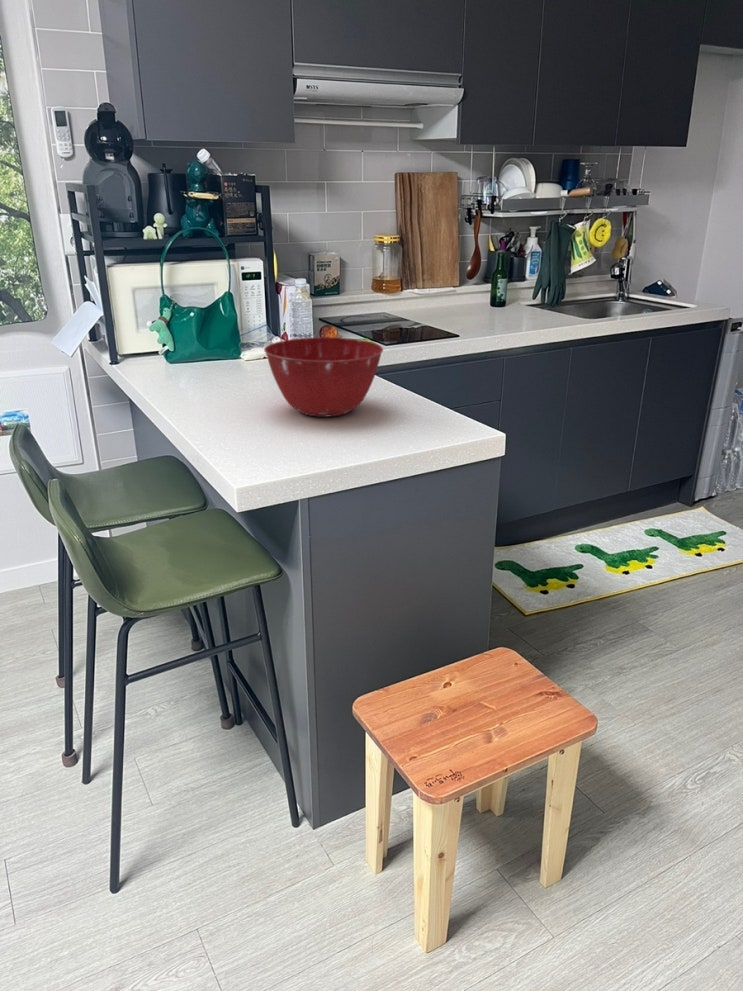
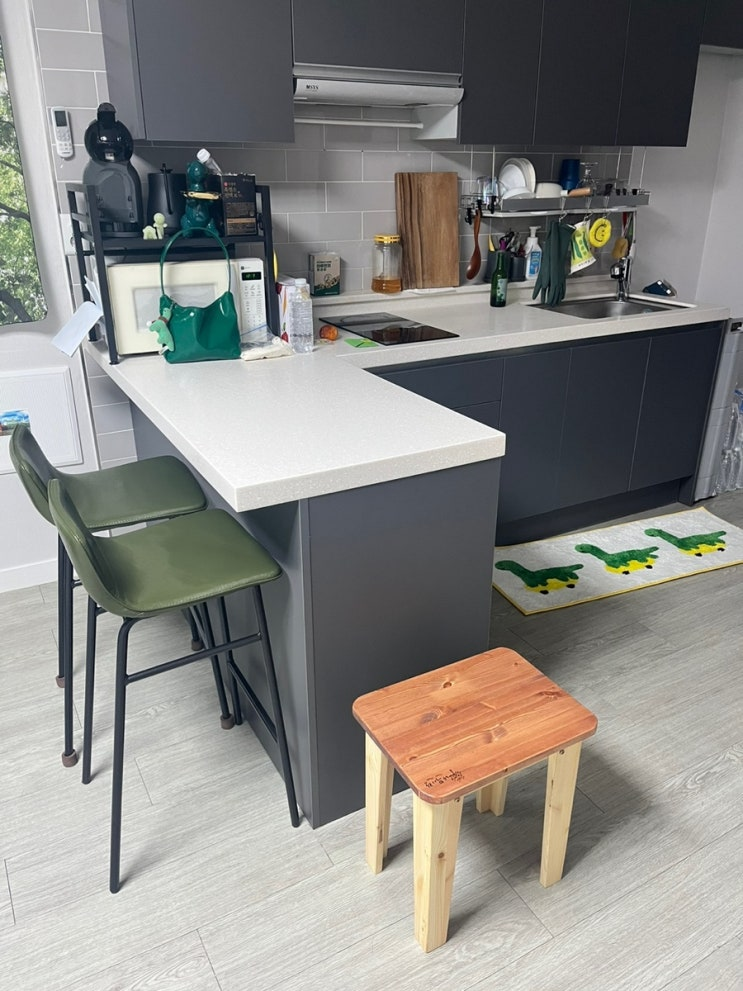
- mixing bowl [263,336,384,418]
